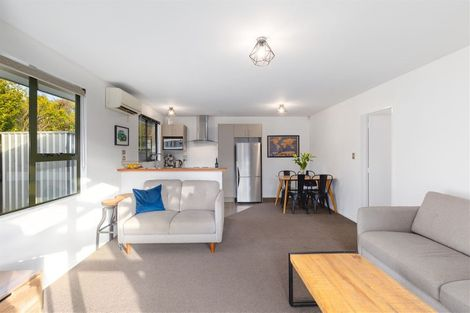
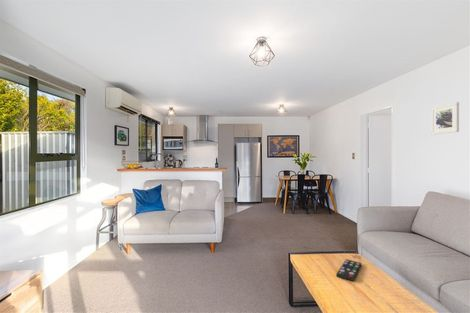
+ remote control [335,258,362,282]
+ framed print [430,101,460,135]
